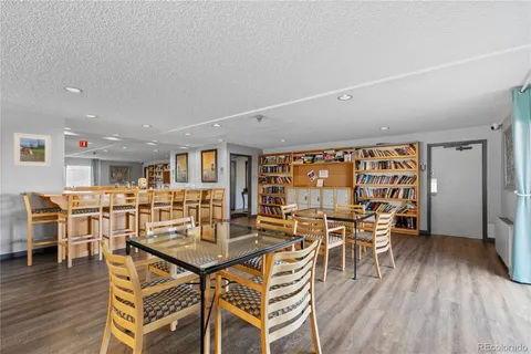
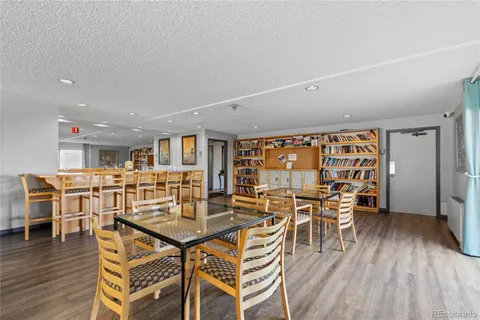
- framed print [12,132,52,168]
